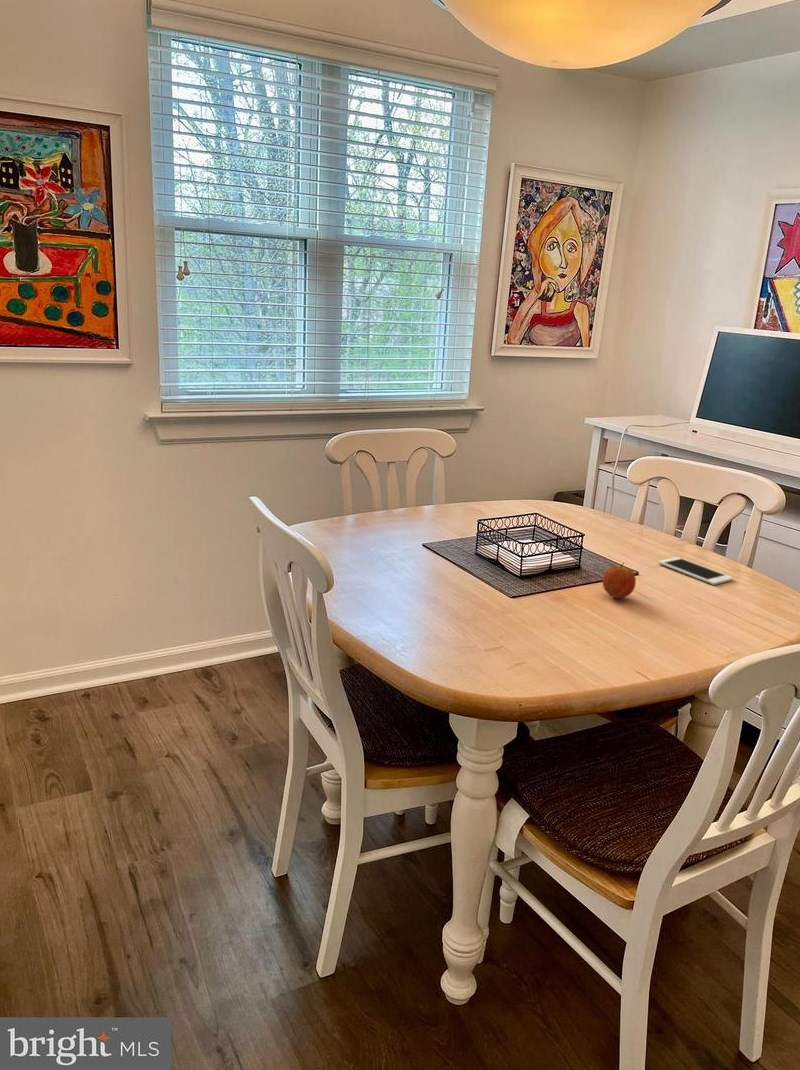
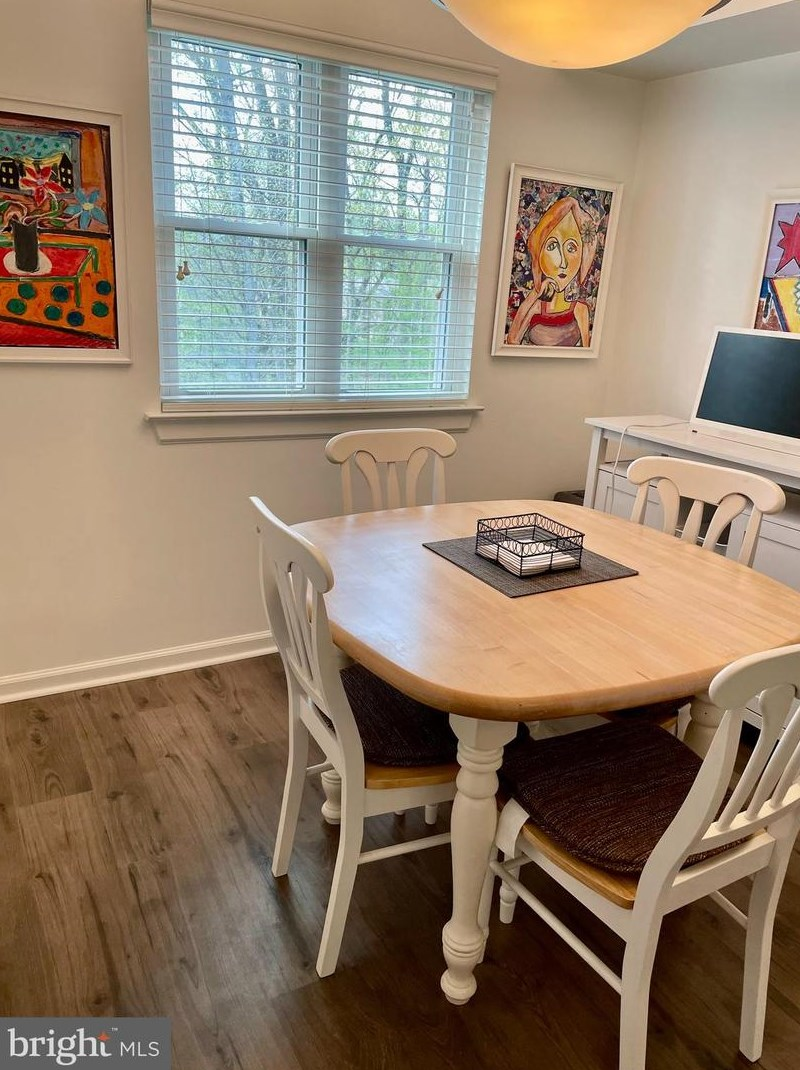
- fruit [602,561,637,599]
- cell phone [657,556,734,586]
